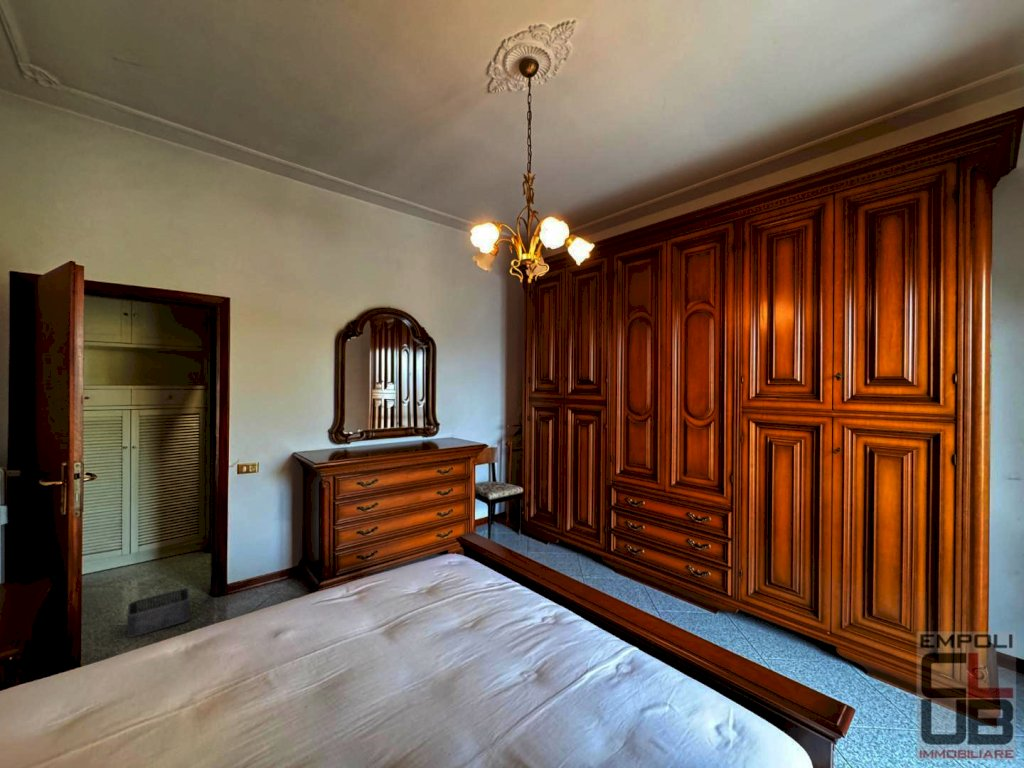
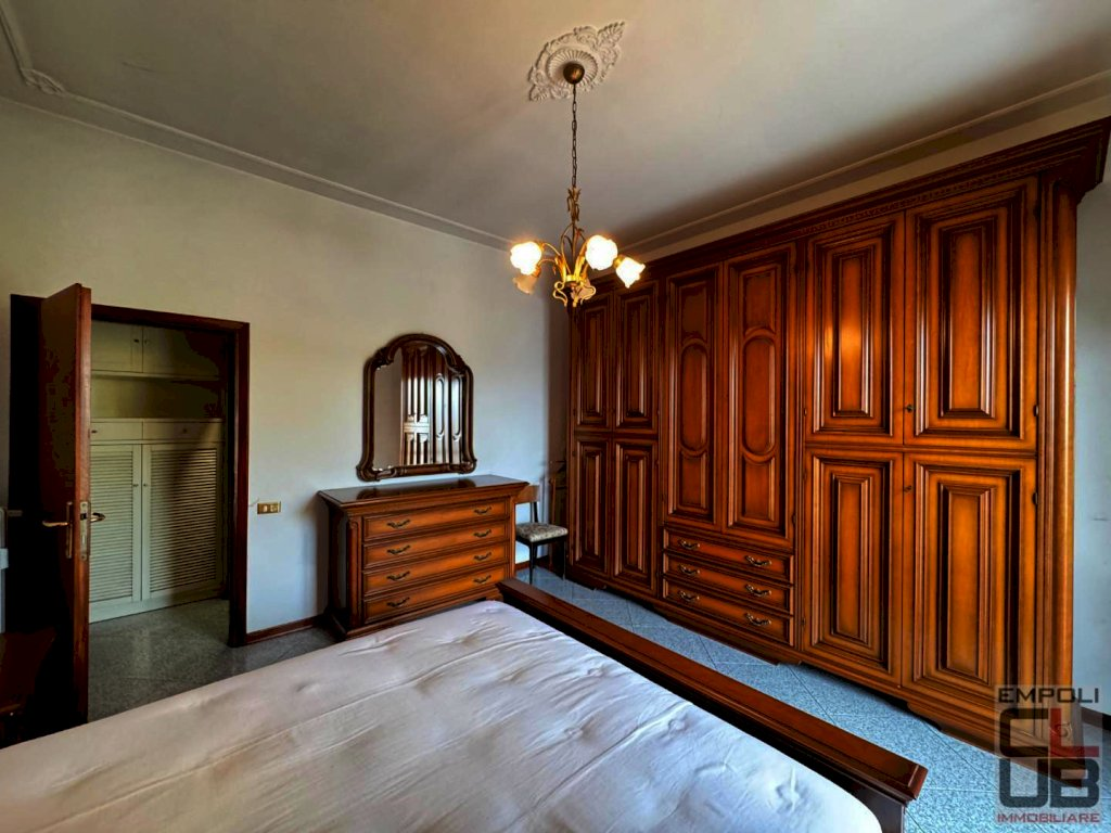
- storage bin [126,587,191,638]
